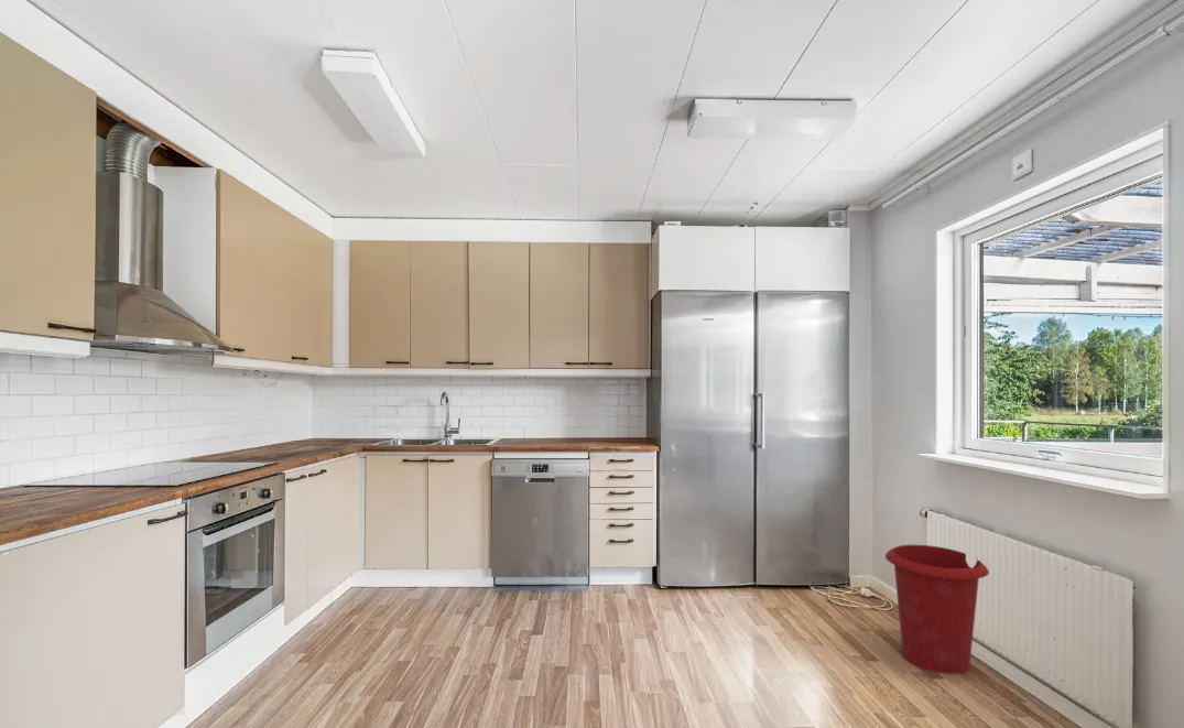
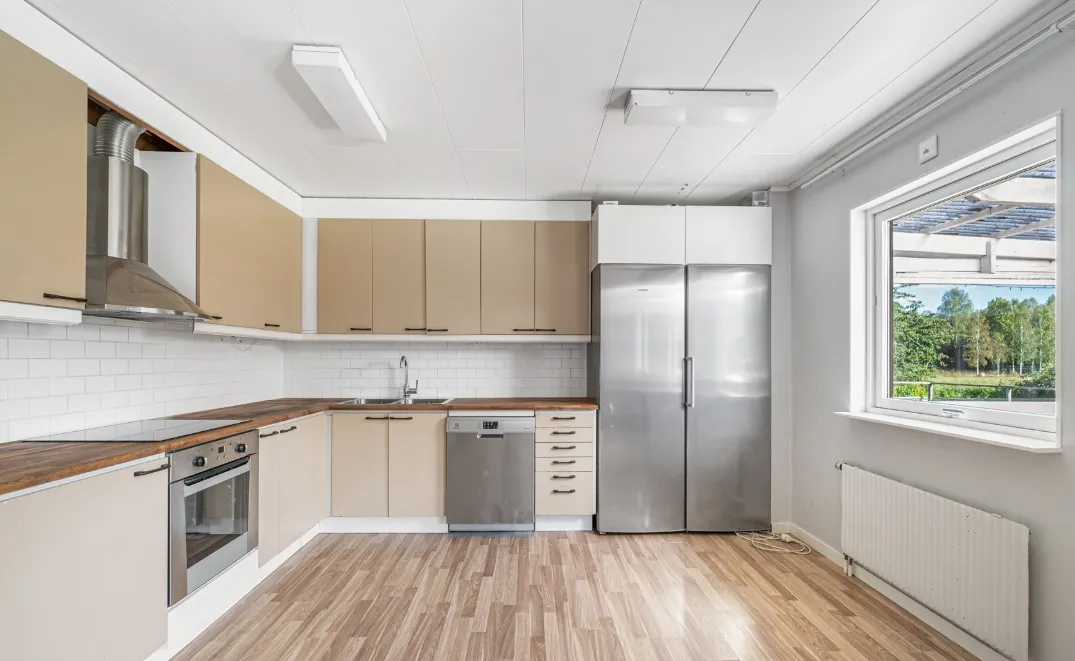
- waste bin [884,544,990,675]
